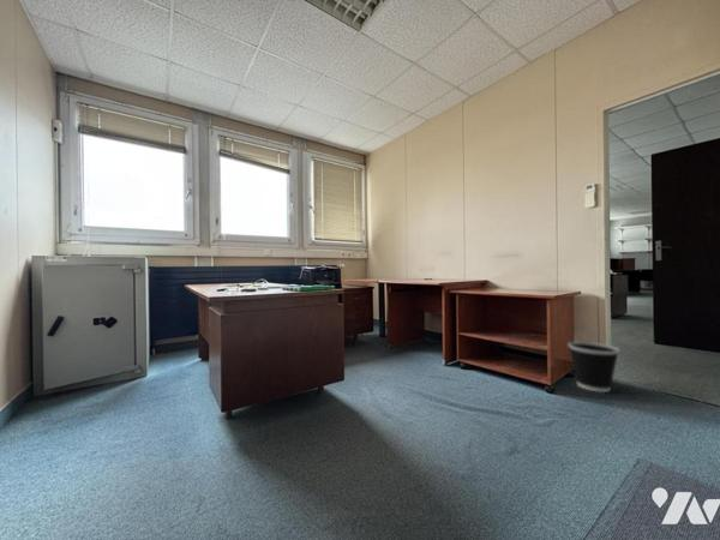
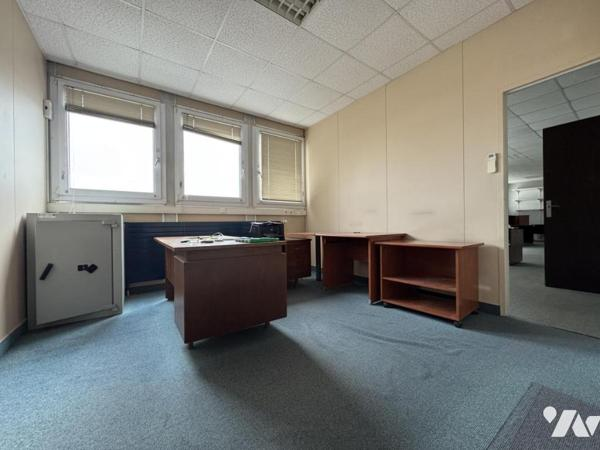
- wastebasket [566,341,620,394]
